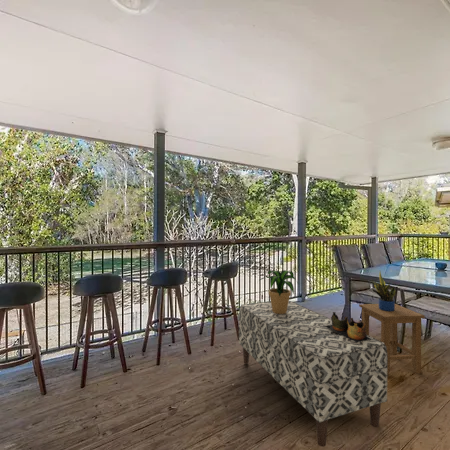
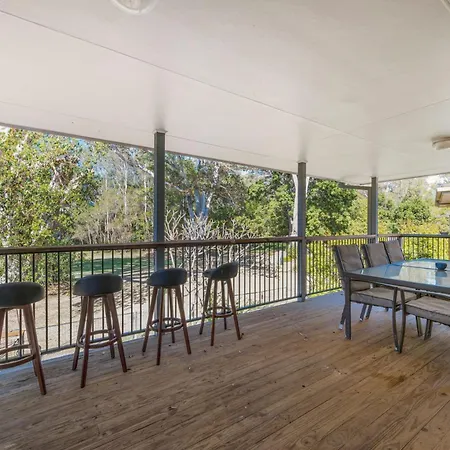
- potted plant [372,271,397,311]
- decorative bowl [325,311,371,342]
- stool [358,303,426,376]
- bench [238,300,388,448]
- potted plant [258,269,299,314]
